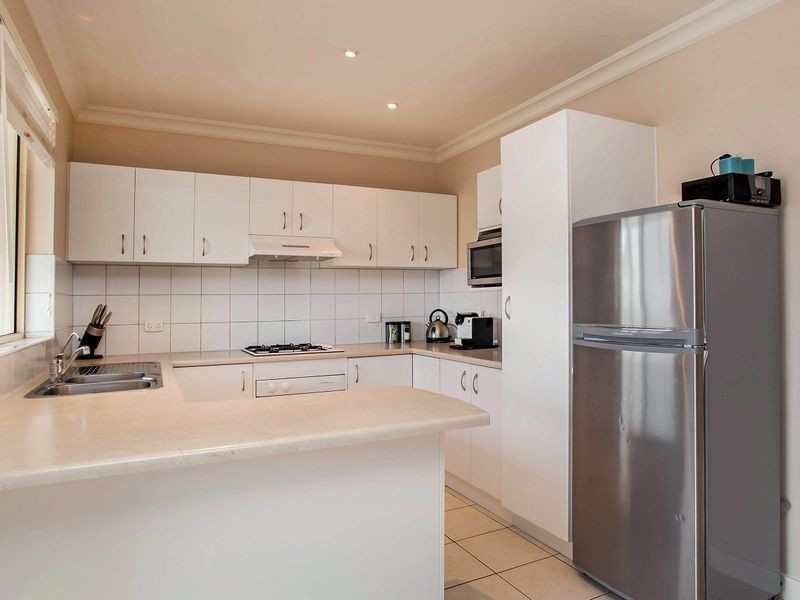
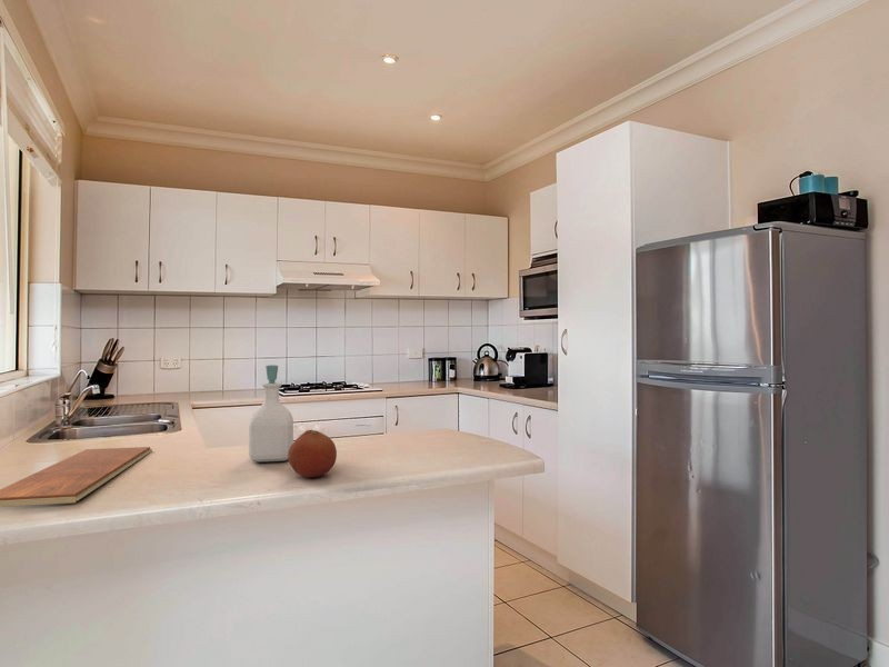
+ soap bottle [248,364,294,464]
+ fruit [288,429,338,478]
+ chopping board [0,446,153,508]
